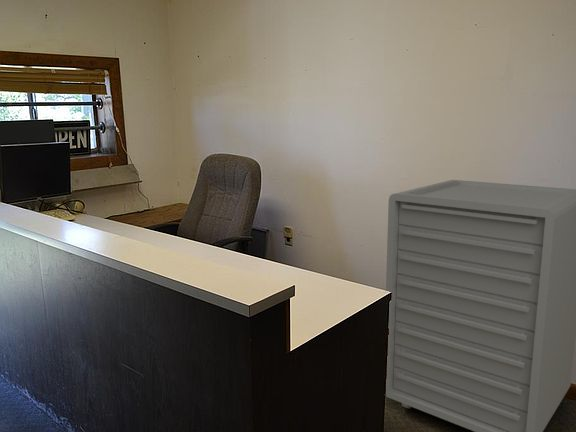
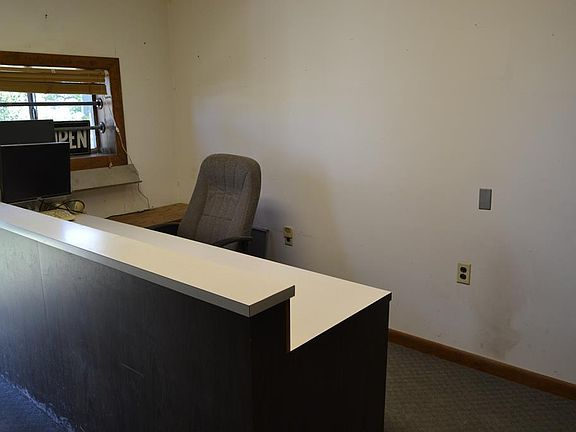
- storage cabinet [385,179,576,432]
